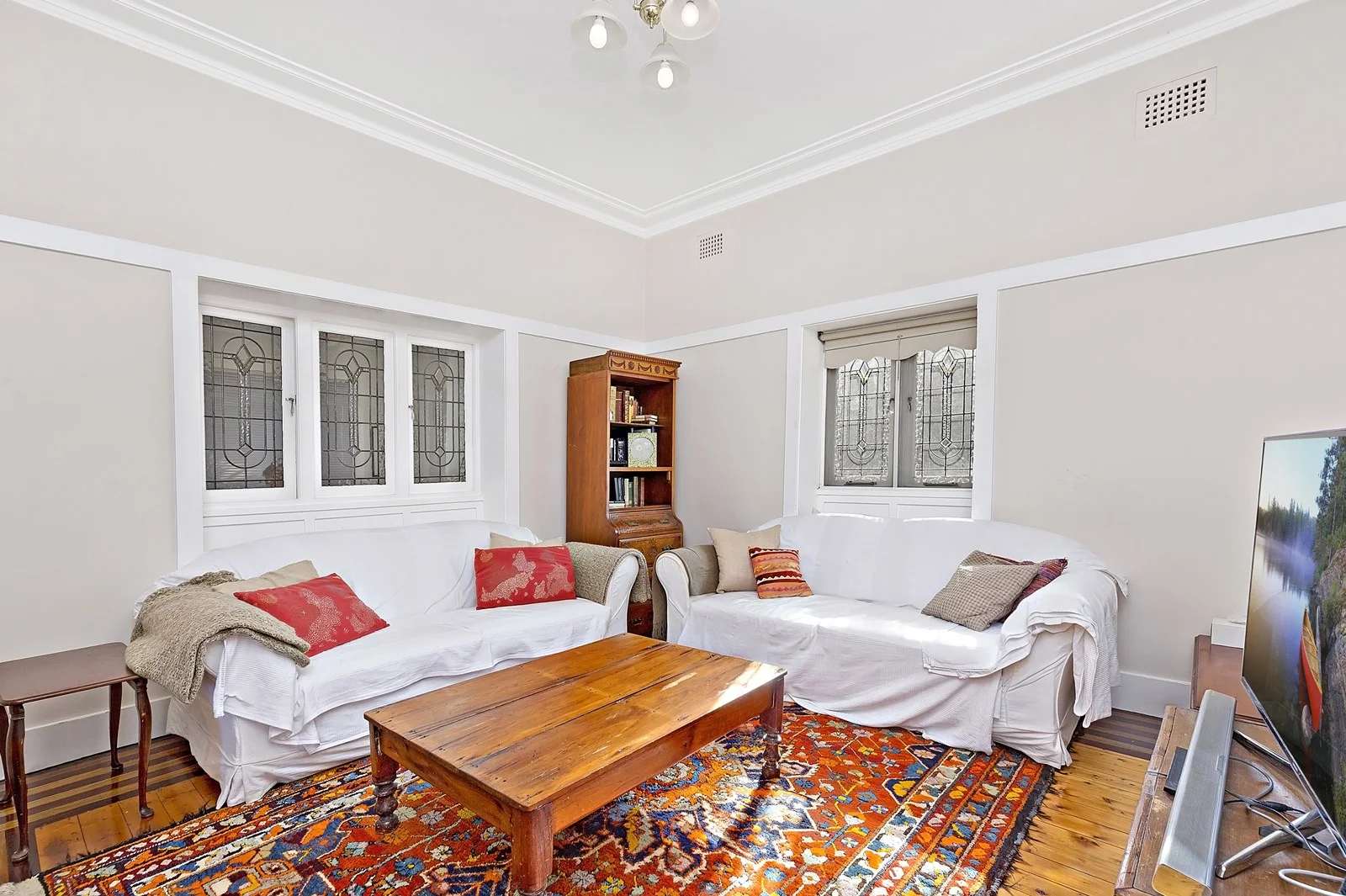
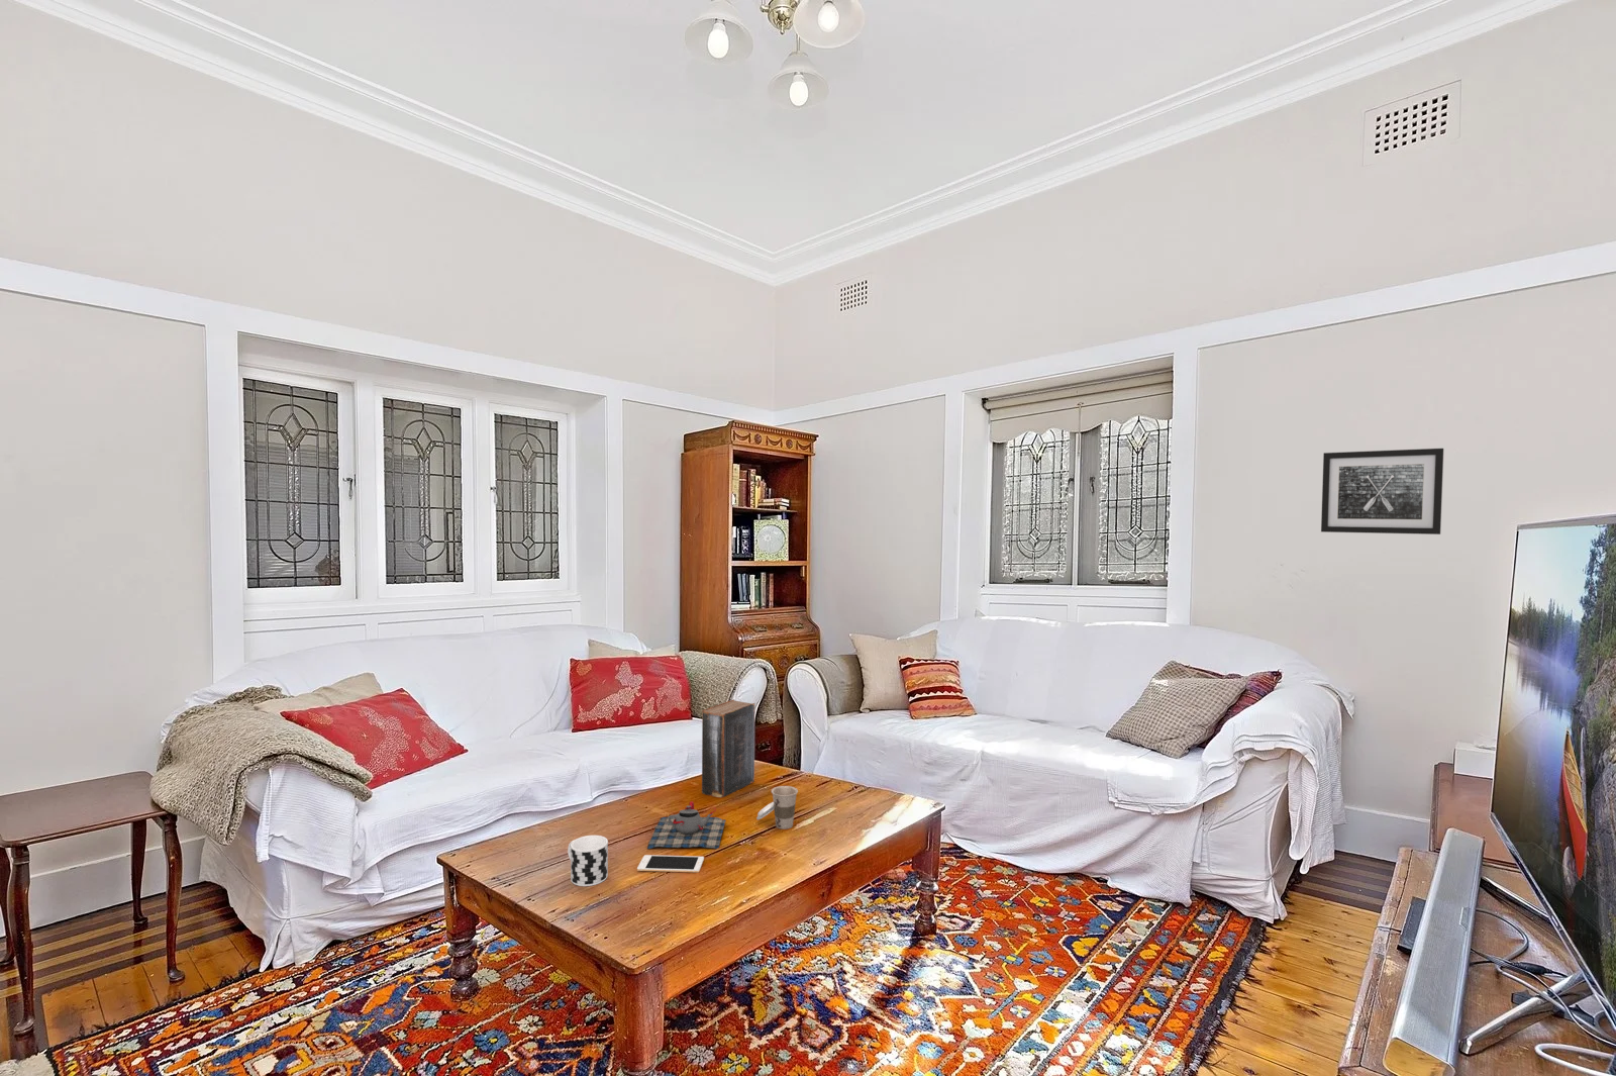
+ book [701,699,755,799]
+ cell phone [636,854,705,873]
+ wall art [1321,448,1444,536]
+ teapot [646,800,728,850]
+ cup [567,835,609,887]
+ cup [755,785,798,831]
